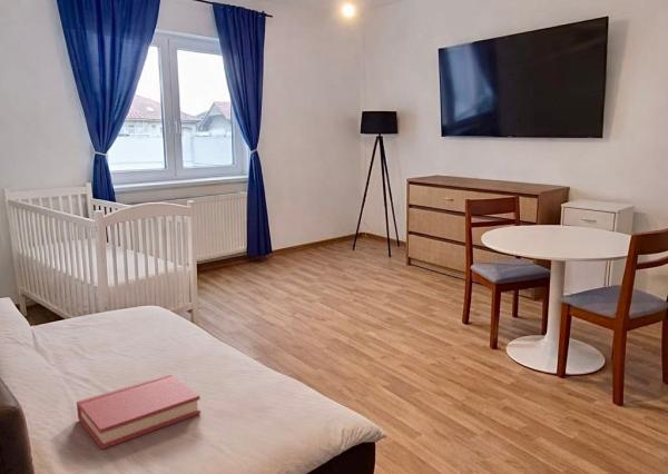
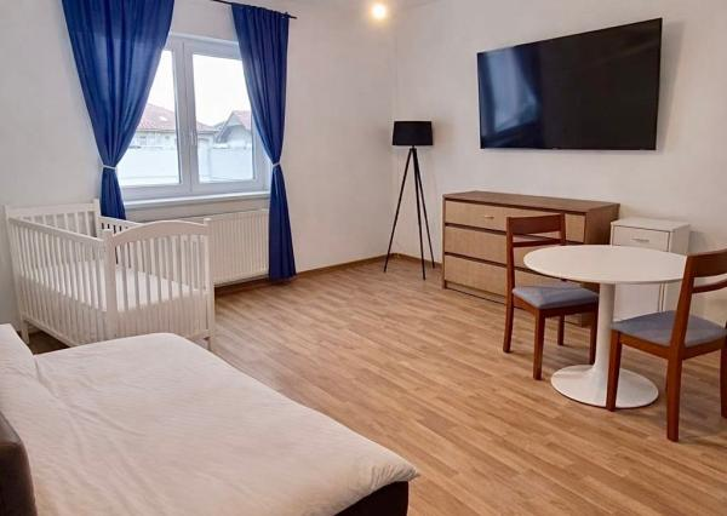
- hardback book [76,373,202,451]
